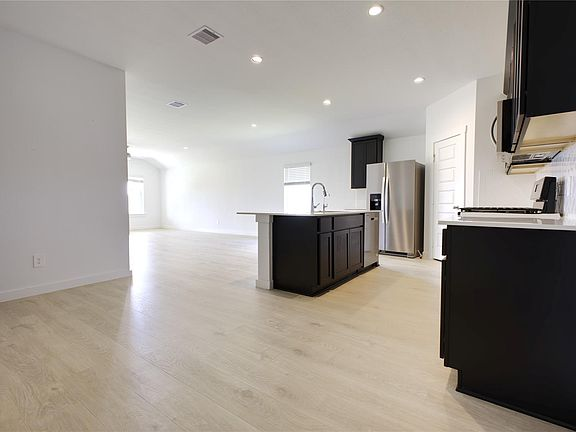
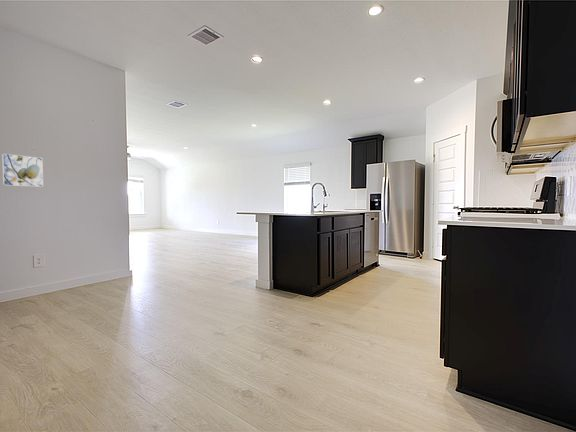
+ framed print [1,153,44,188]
